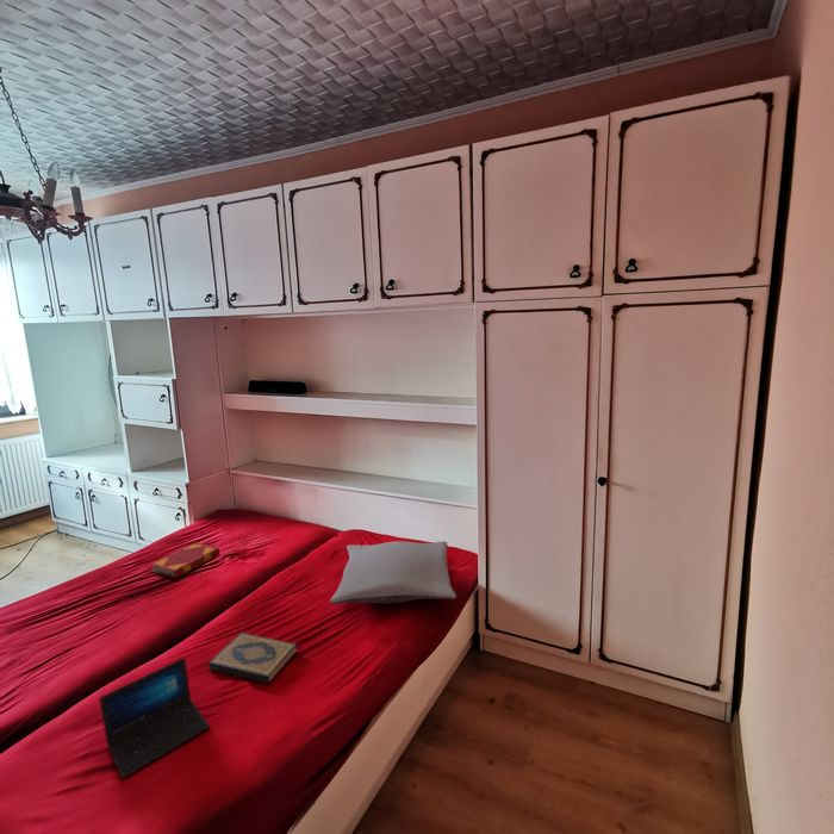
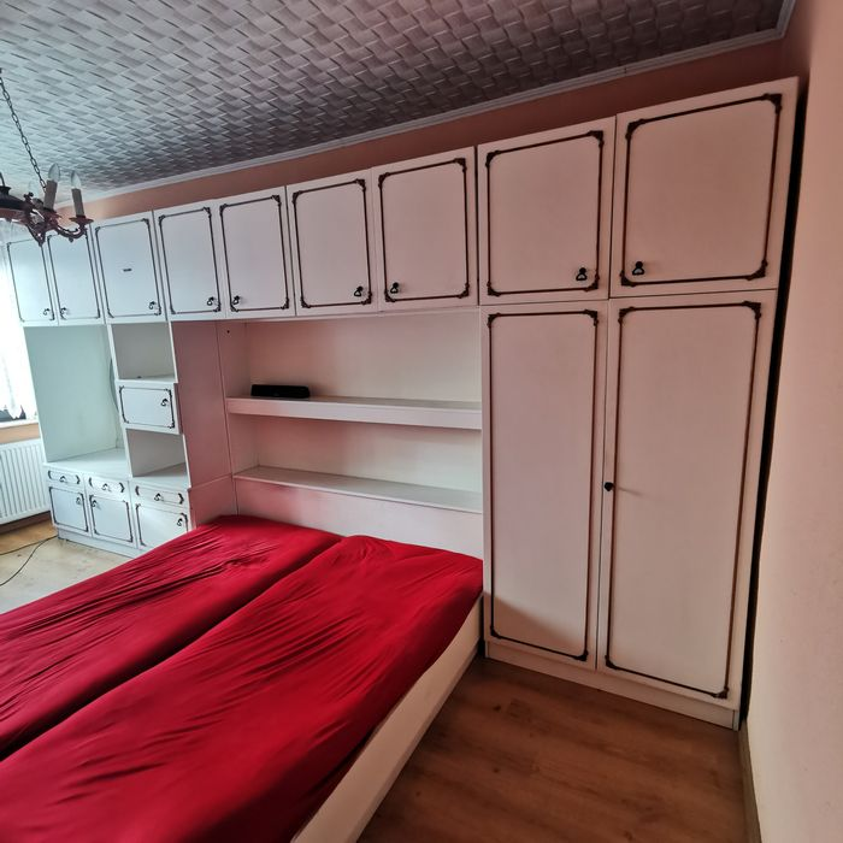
- hardback book [207,631,299,685]
- hardback book [149,542,220,579]
- laptop [98,656,211,779]
- pillow [329,540,458,605]
